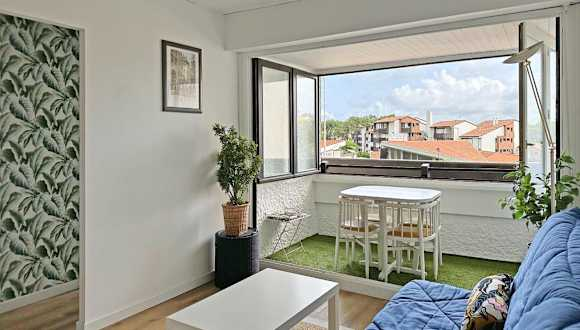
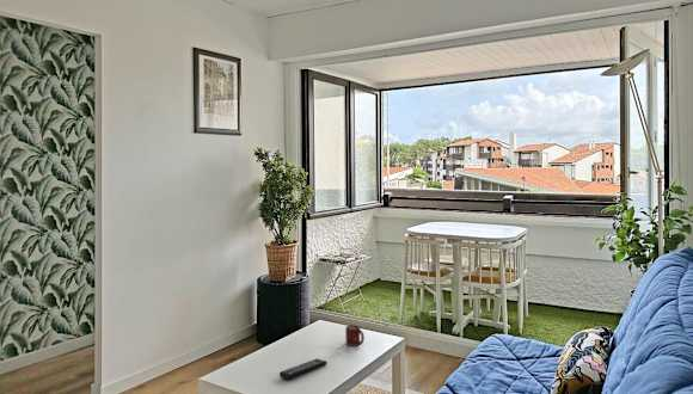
+ cup [344,325,366,347]
+ remote control [278,357,329,381]
